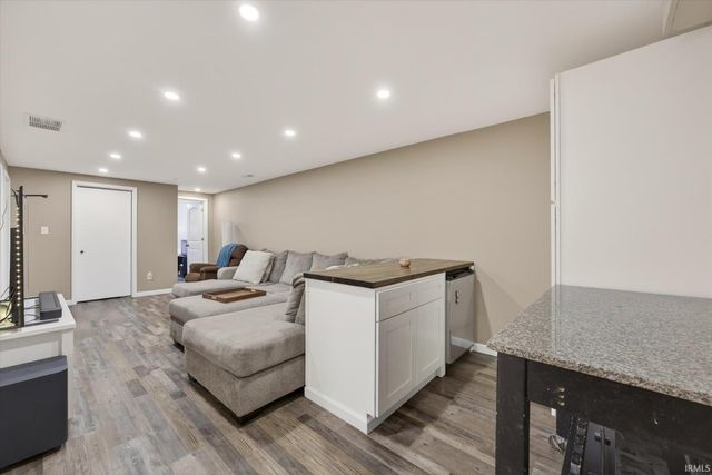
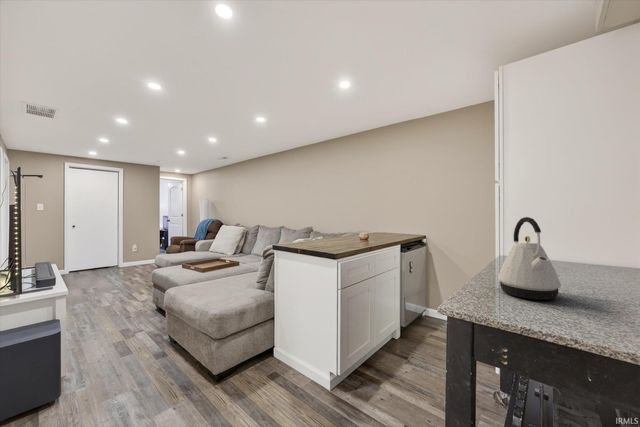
+ kettle [497,216,562,301]
